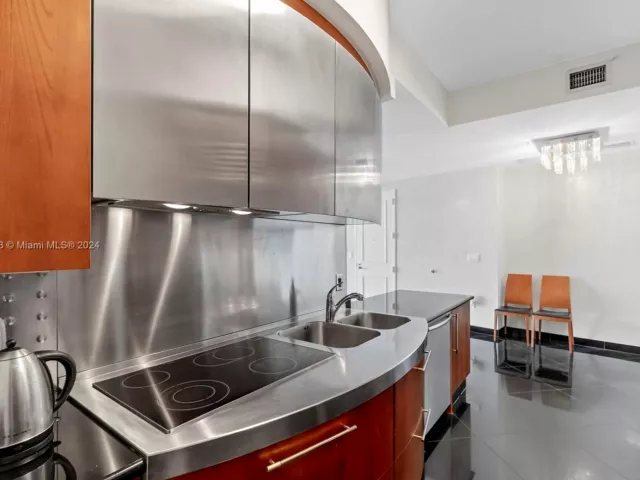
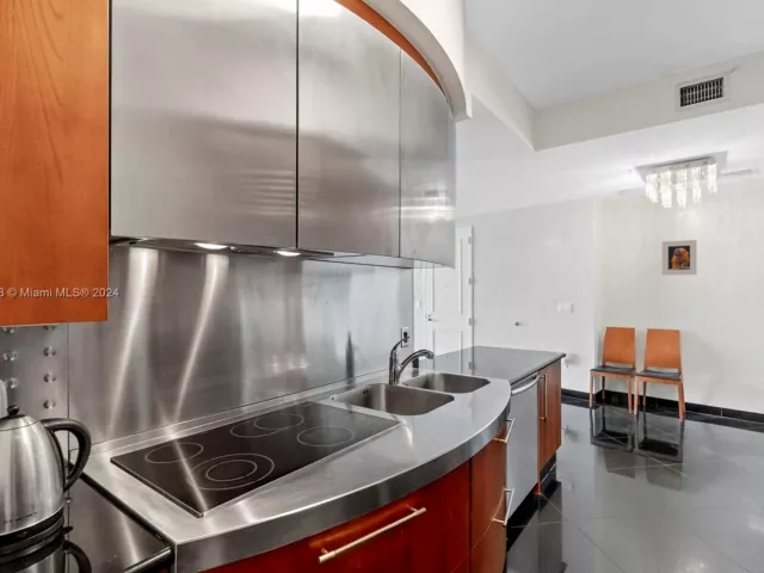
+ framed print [661,239,698,276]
